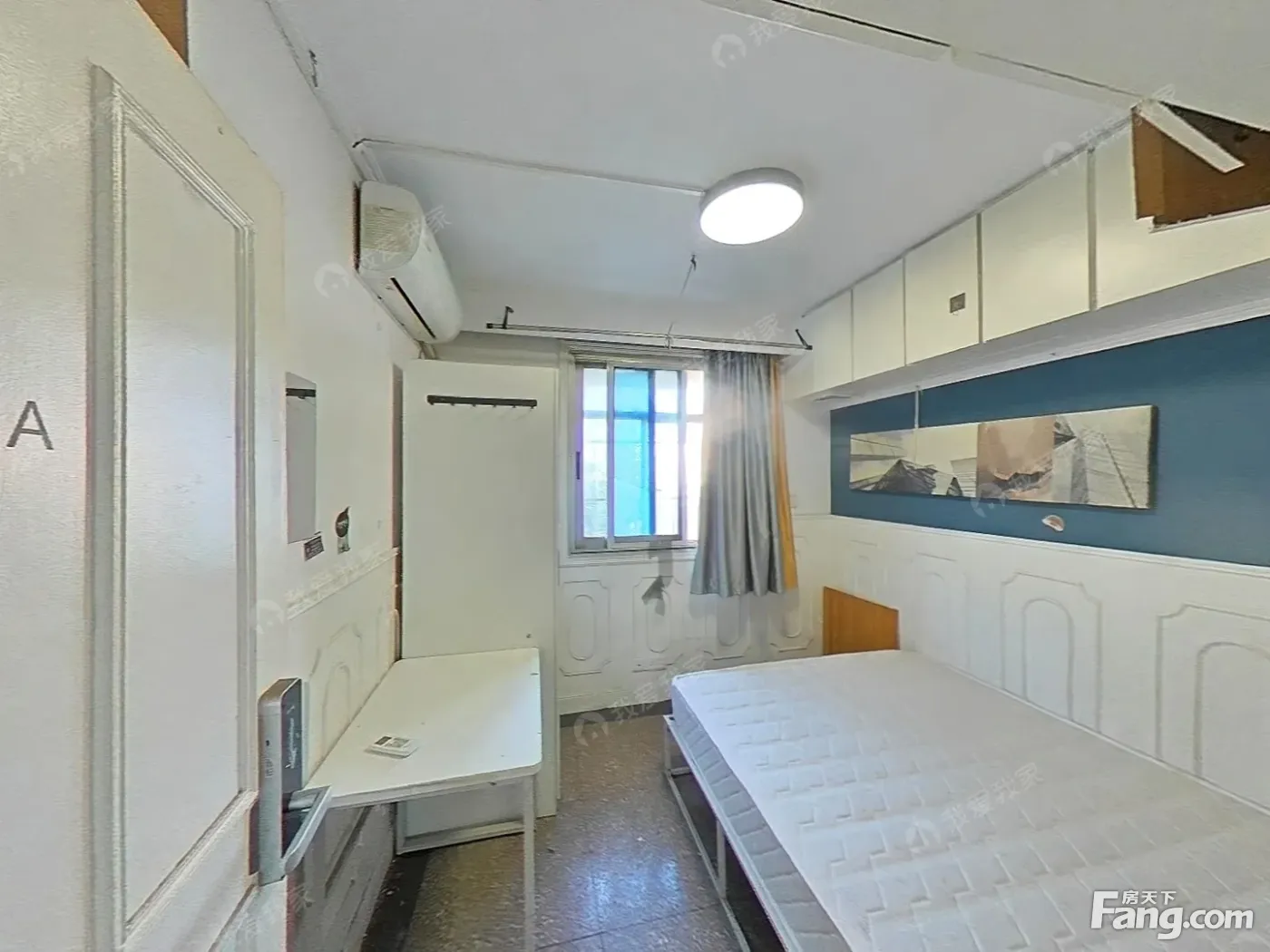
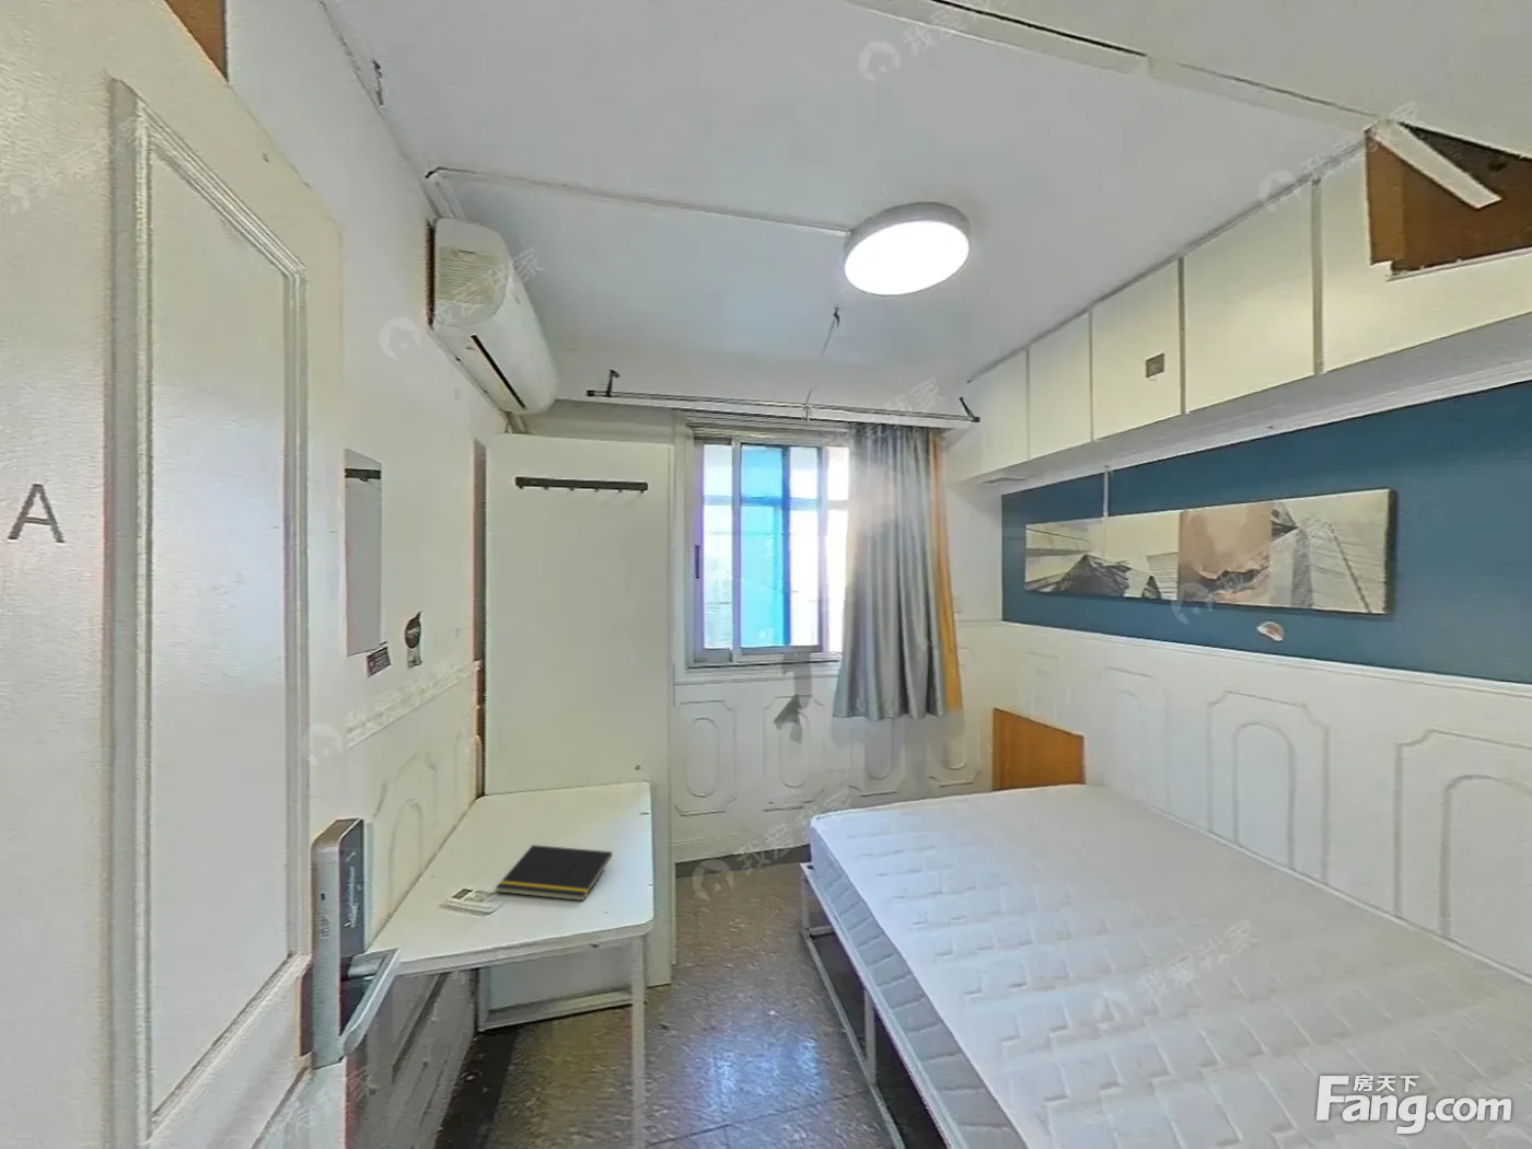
+ notepad [496,844,613,902]
